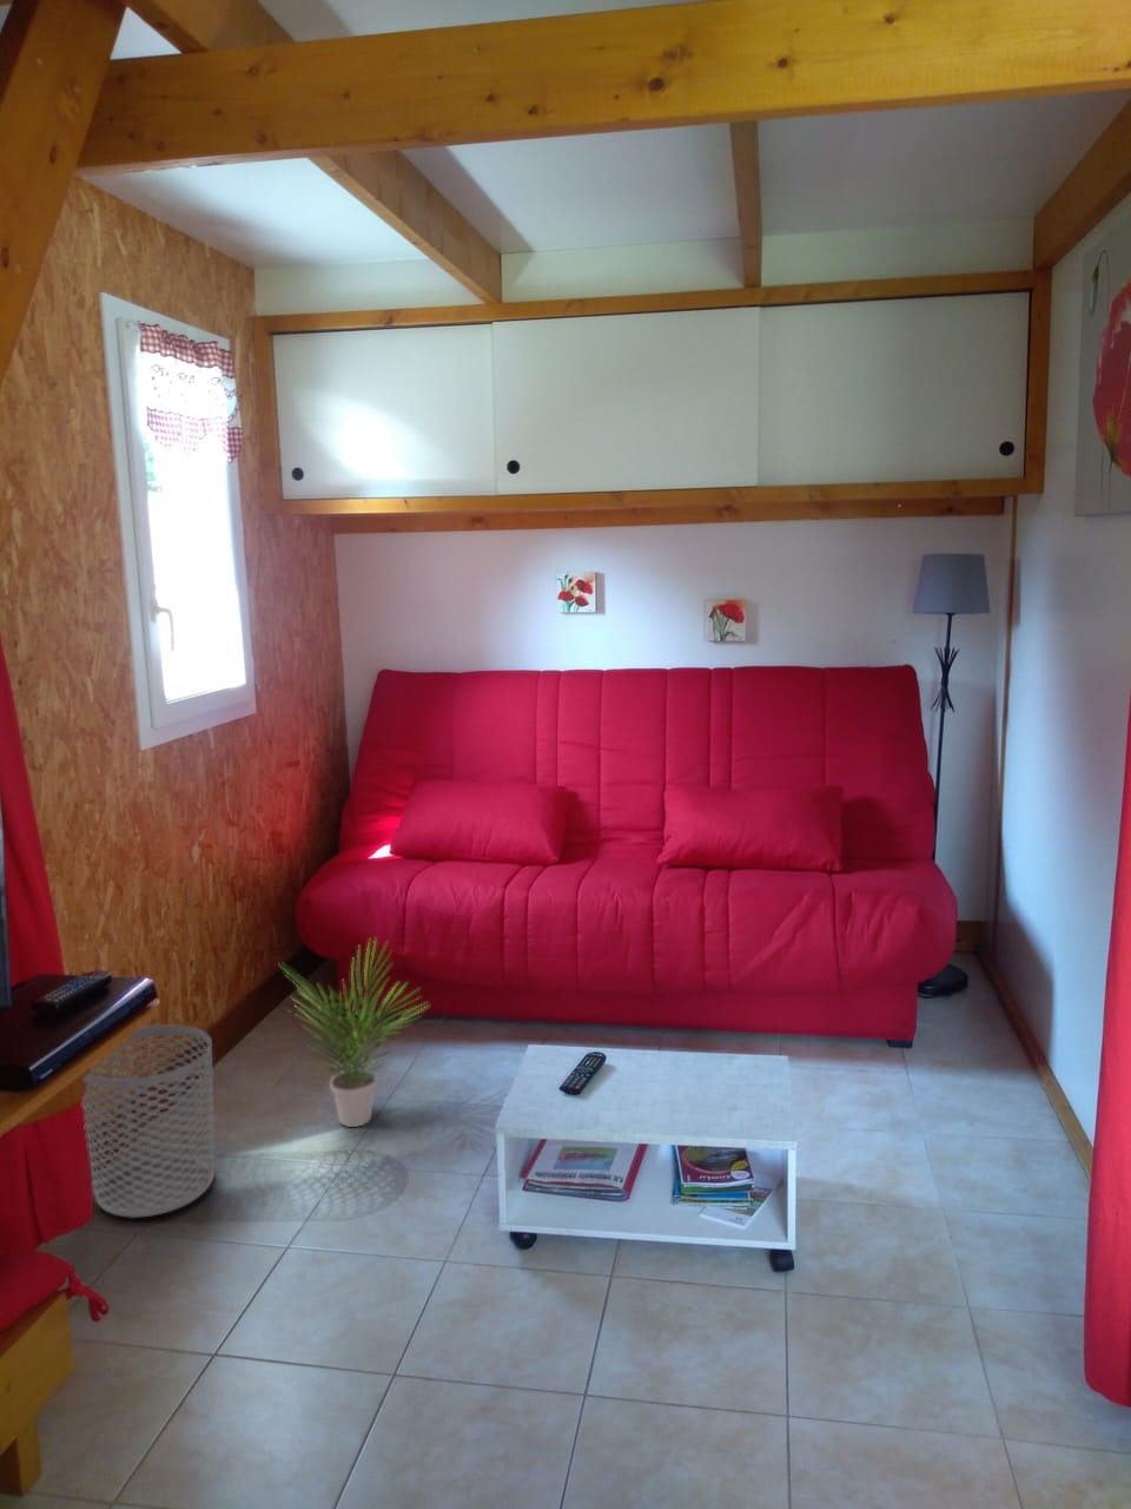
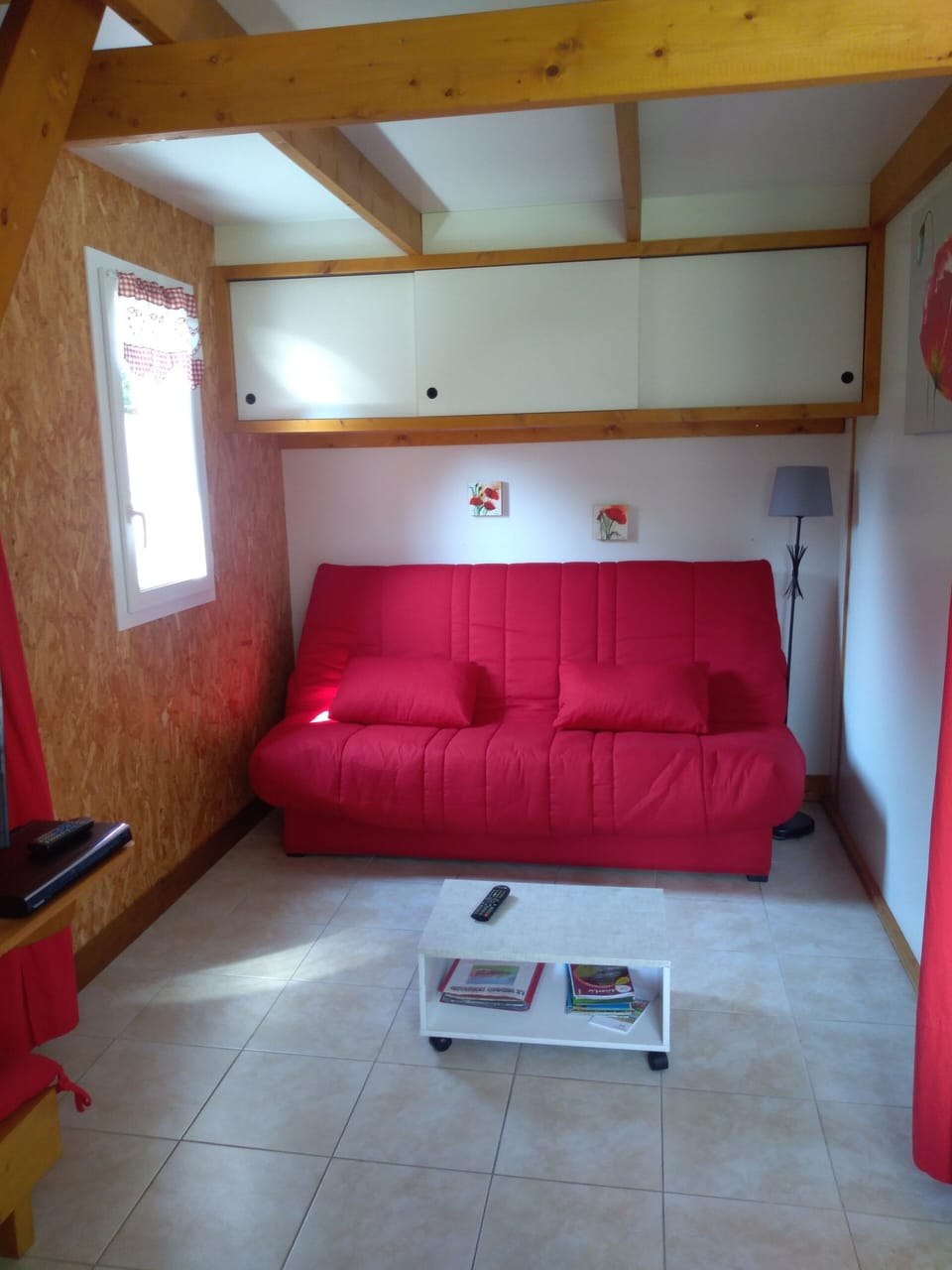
- waste bin [81,1023,215,1219]
- potted plant [279,935,432,1129]
